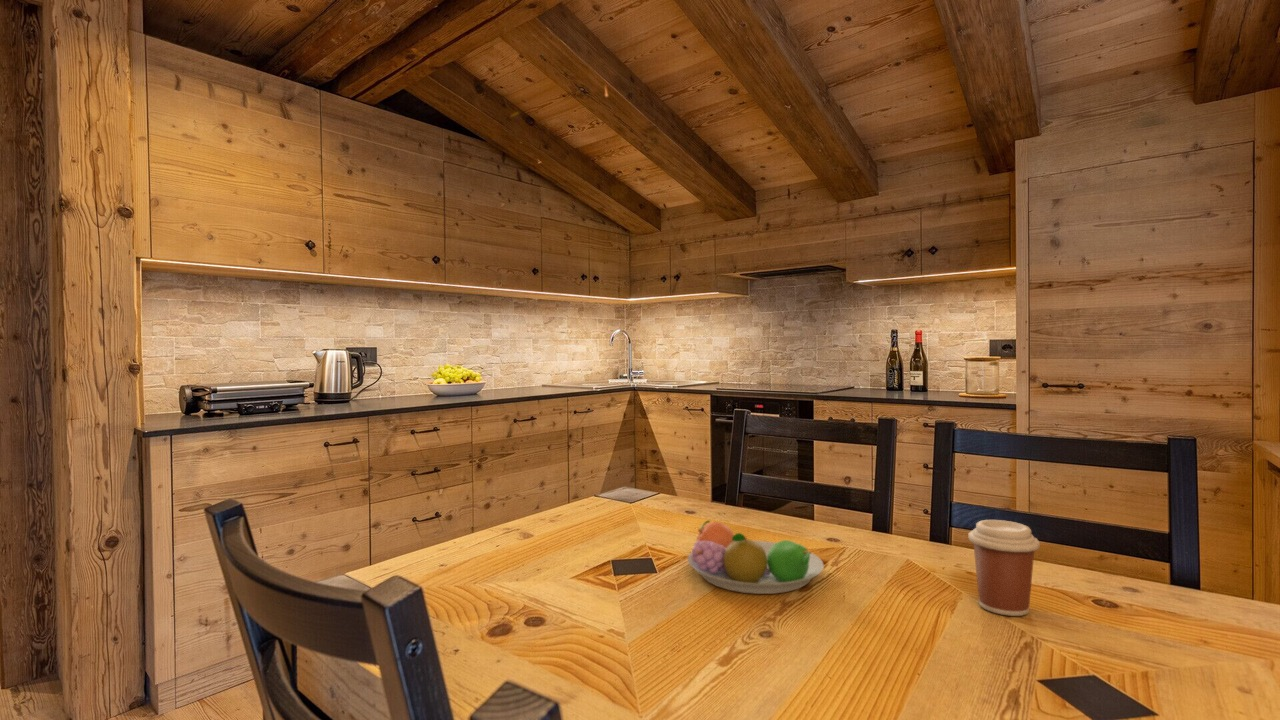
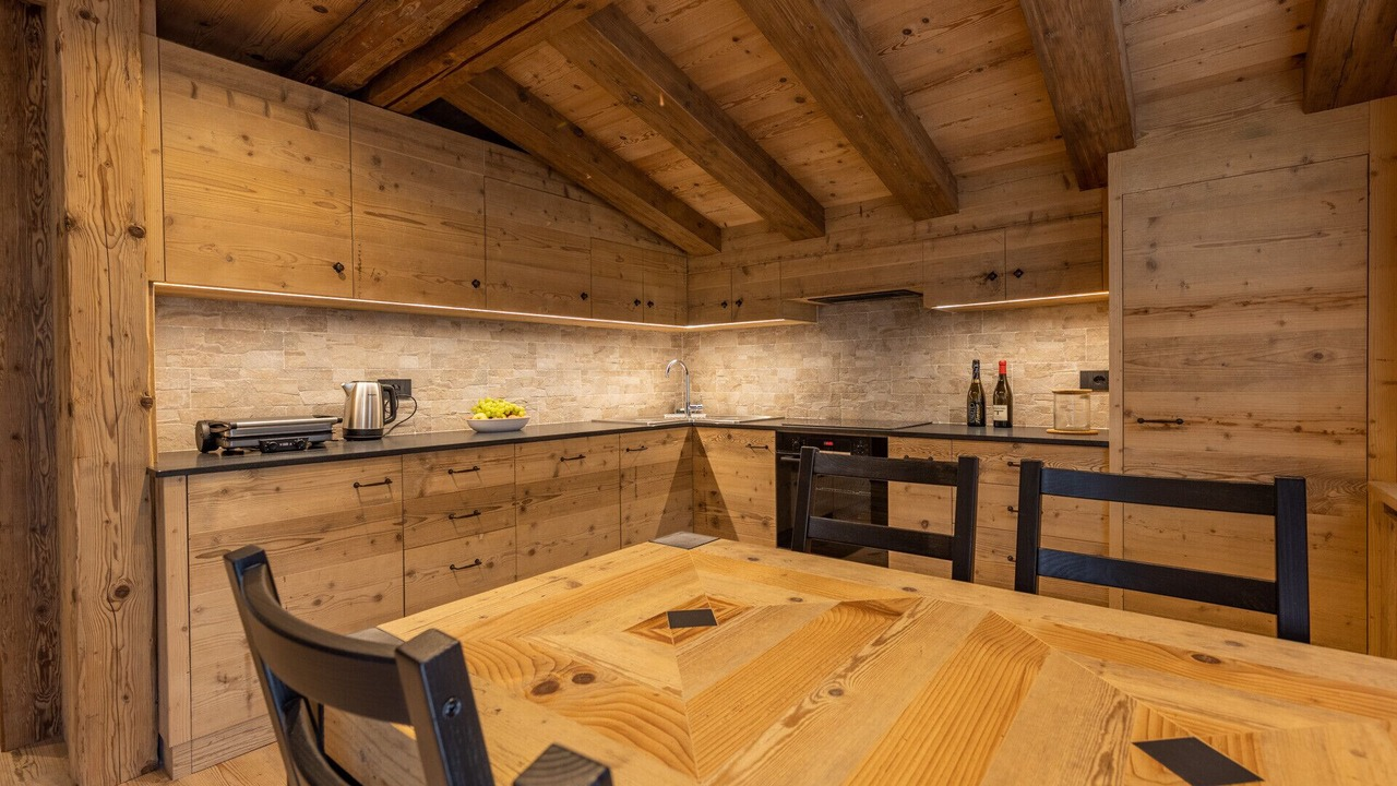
- coffee cup [967,519,1041,617]
- fruit bowl [686,519,825,595]
